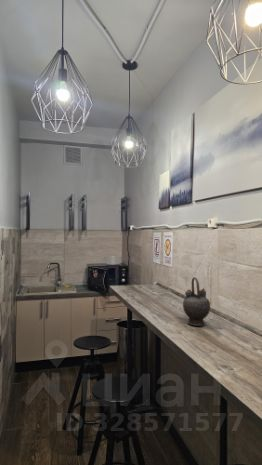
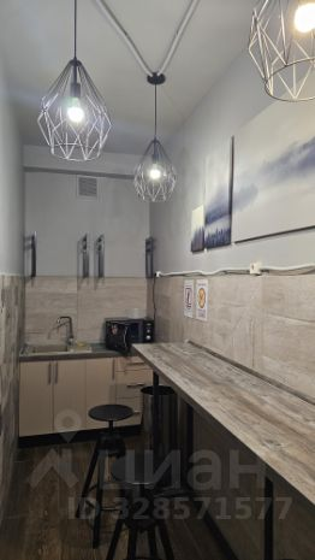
- teapot [182,276,211,327]
